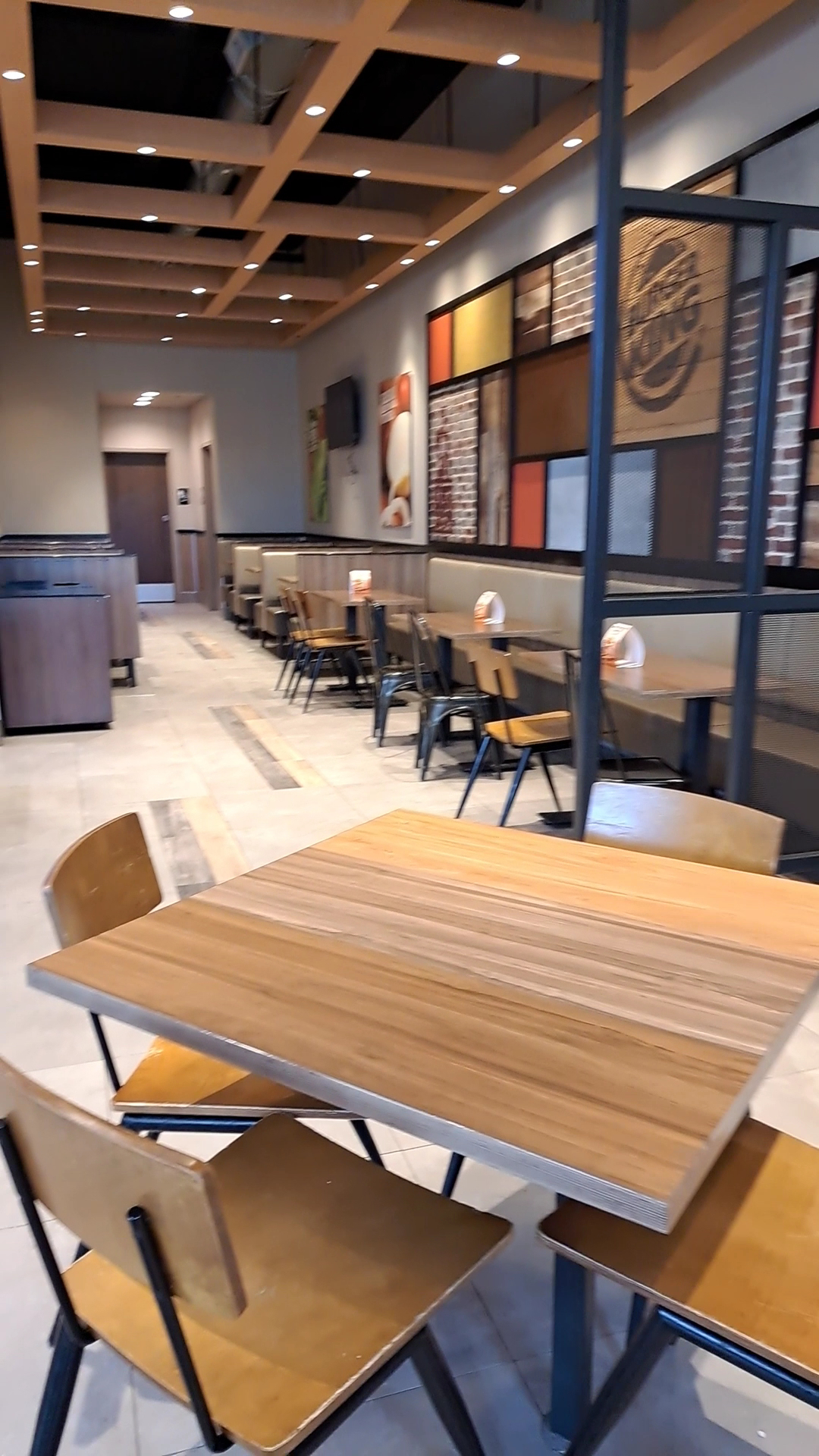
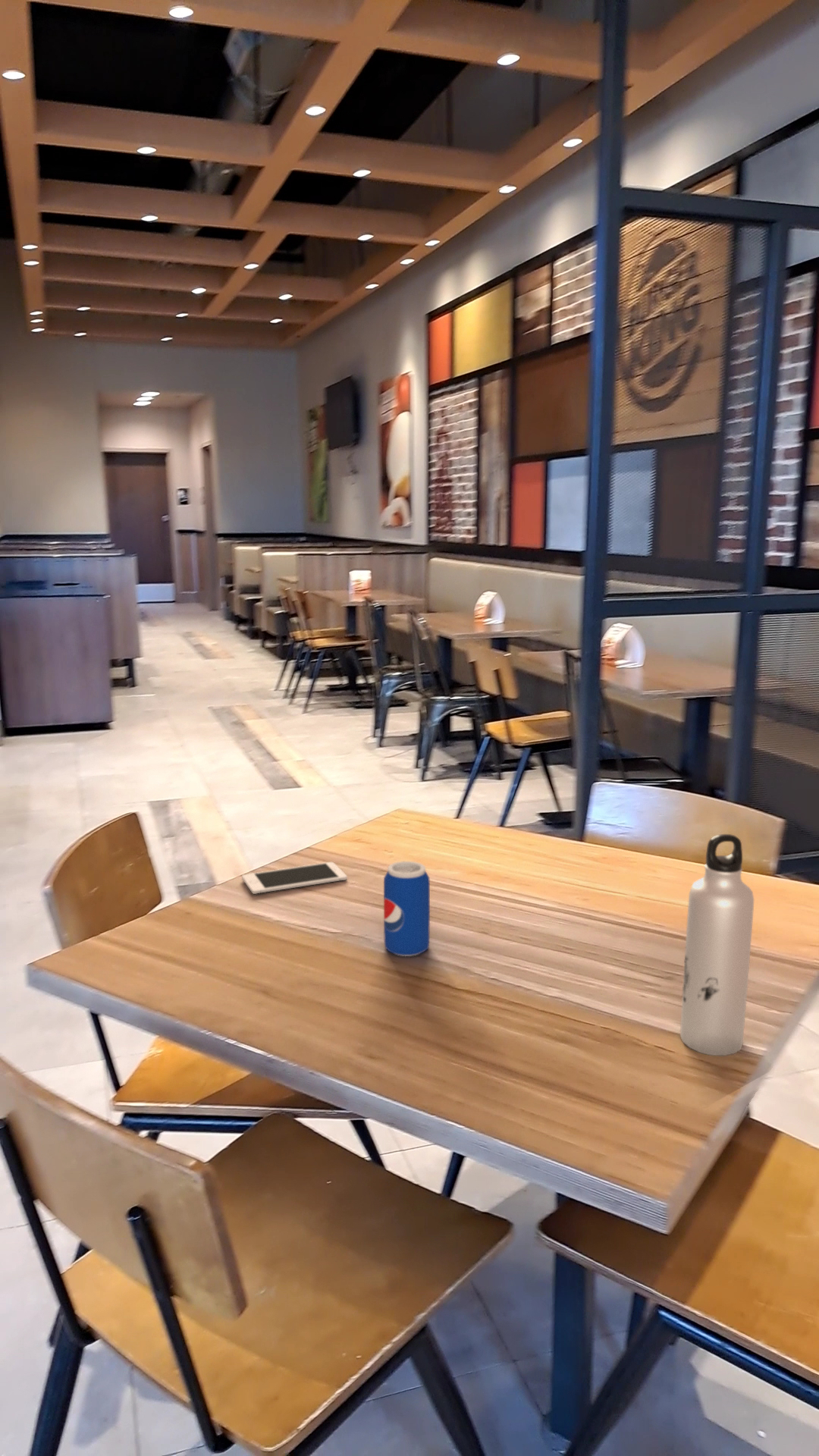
+ water bottle [679,833,755,1056]
+ cell phone [241,861,348,895]
+ pop [383,861,431,957]
